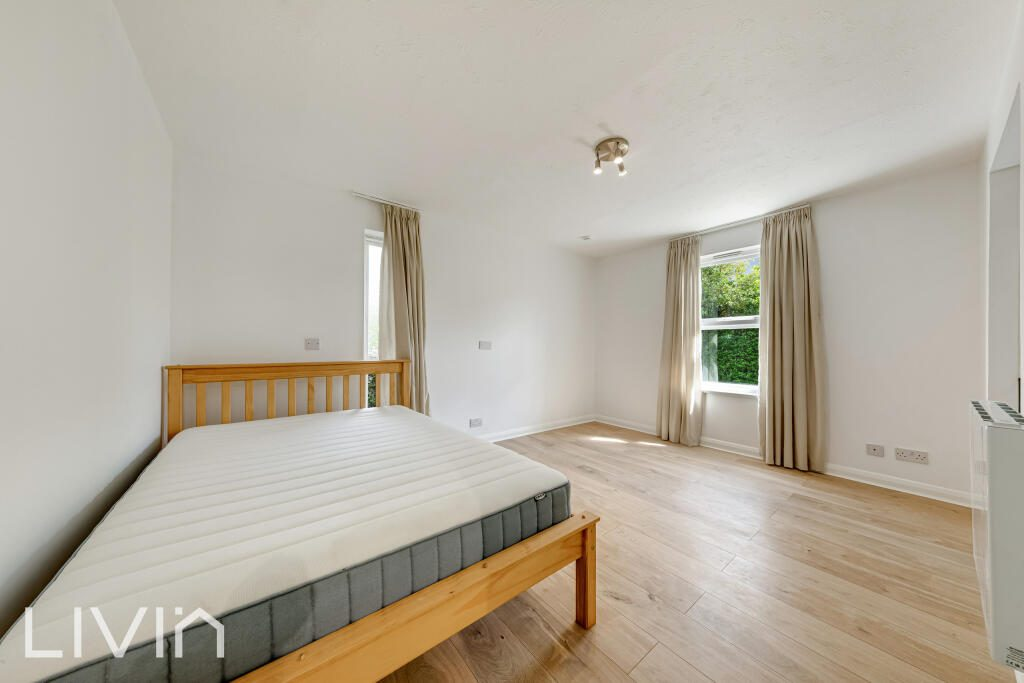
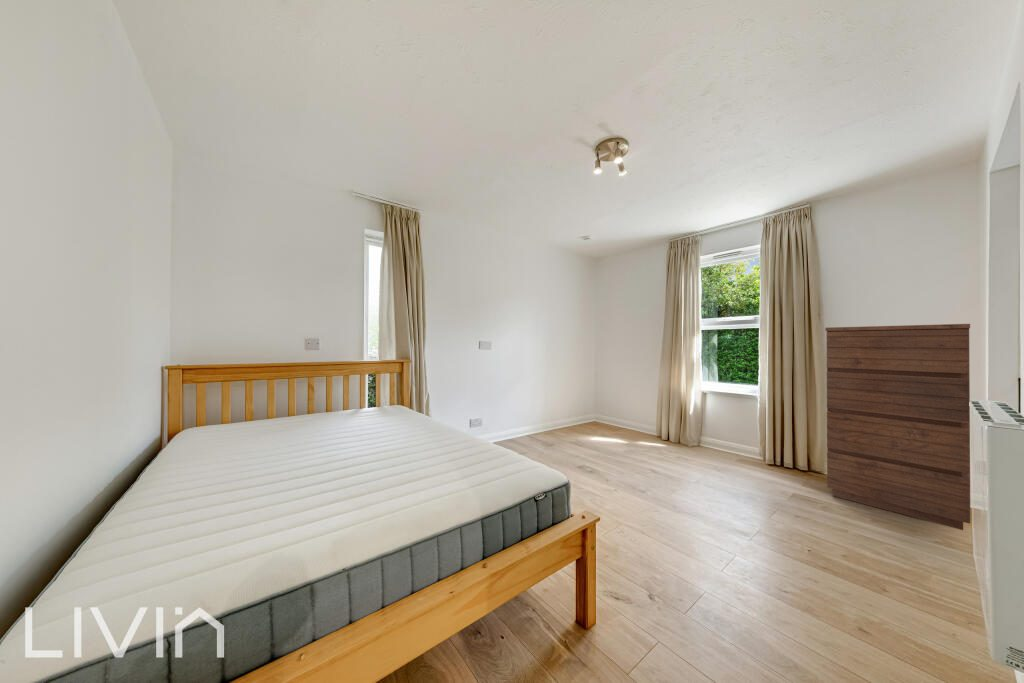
+ dresser [824,323,971,531]
